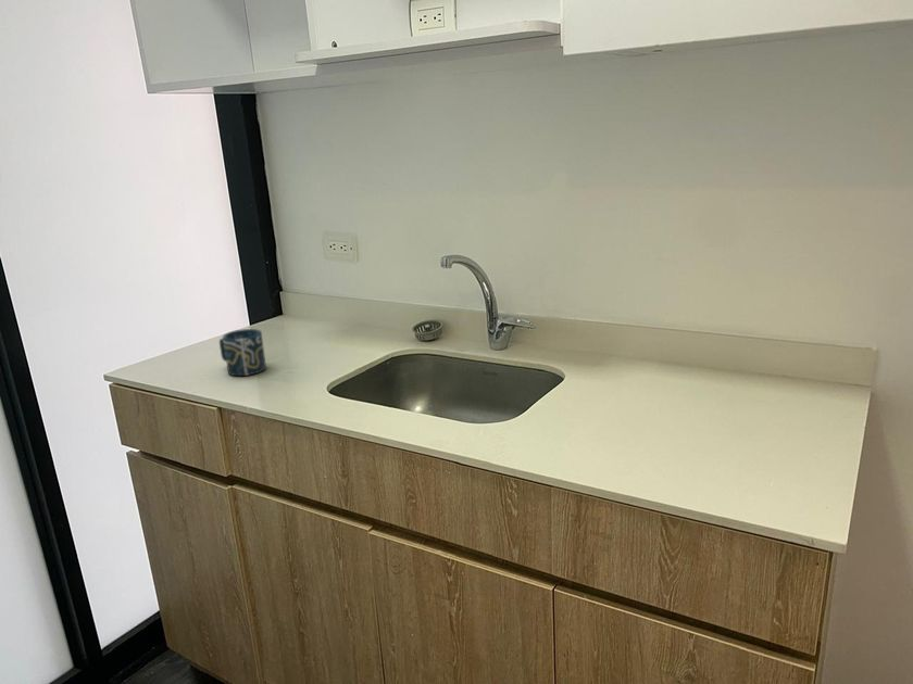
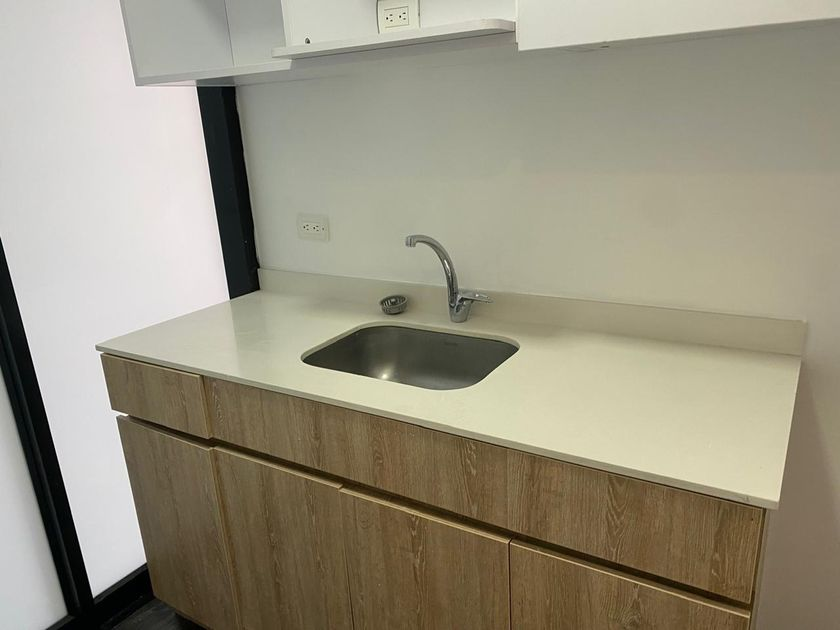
- cup [218,328,267,377]
